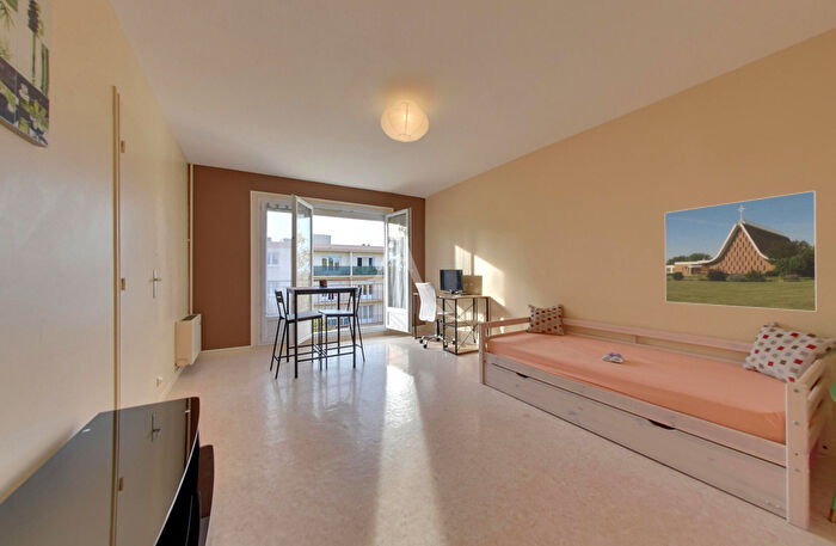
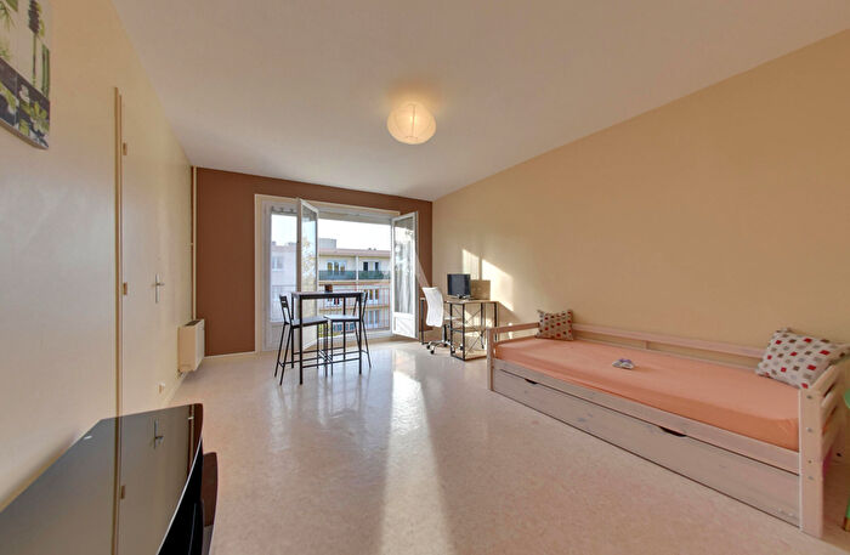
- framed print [664,189,818,313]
